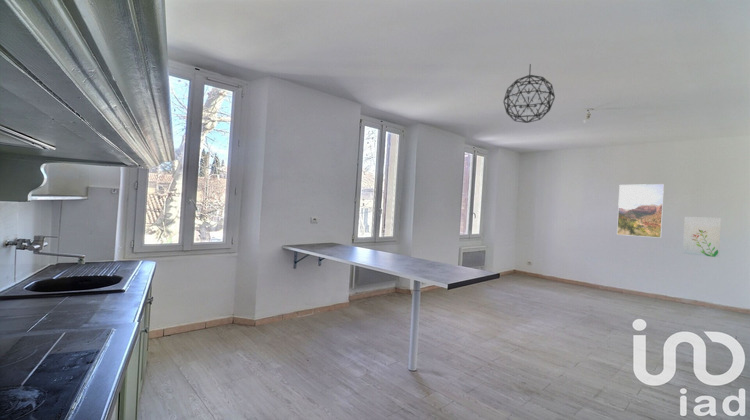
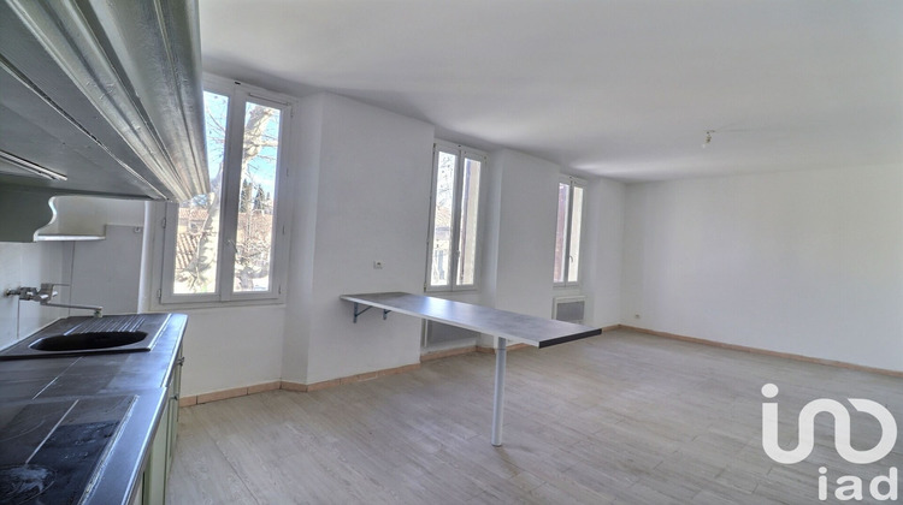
- wall art [682,216,722,258]
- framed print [616,183,665,239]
- pendant light [502,63,556,124]
